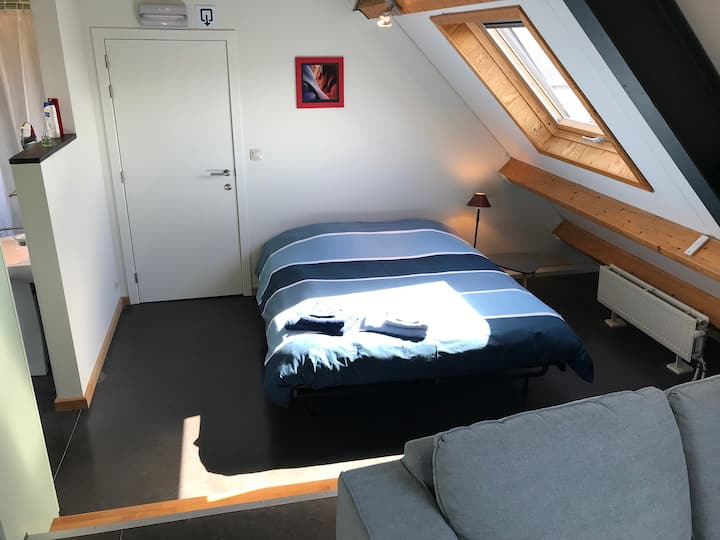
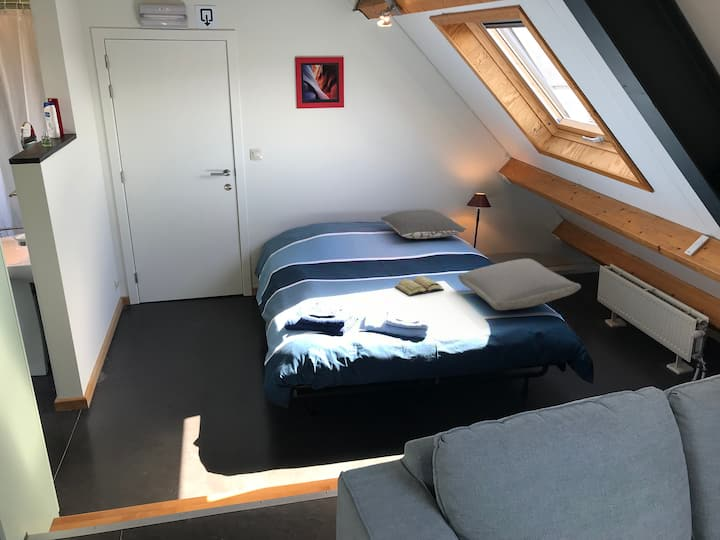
+ pillow [379,209,468,240]
+ pillow [457,258,582,312]
+ diary [394,275,445,297]
